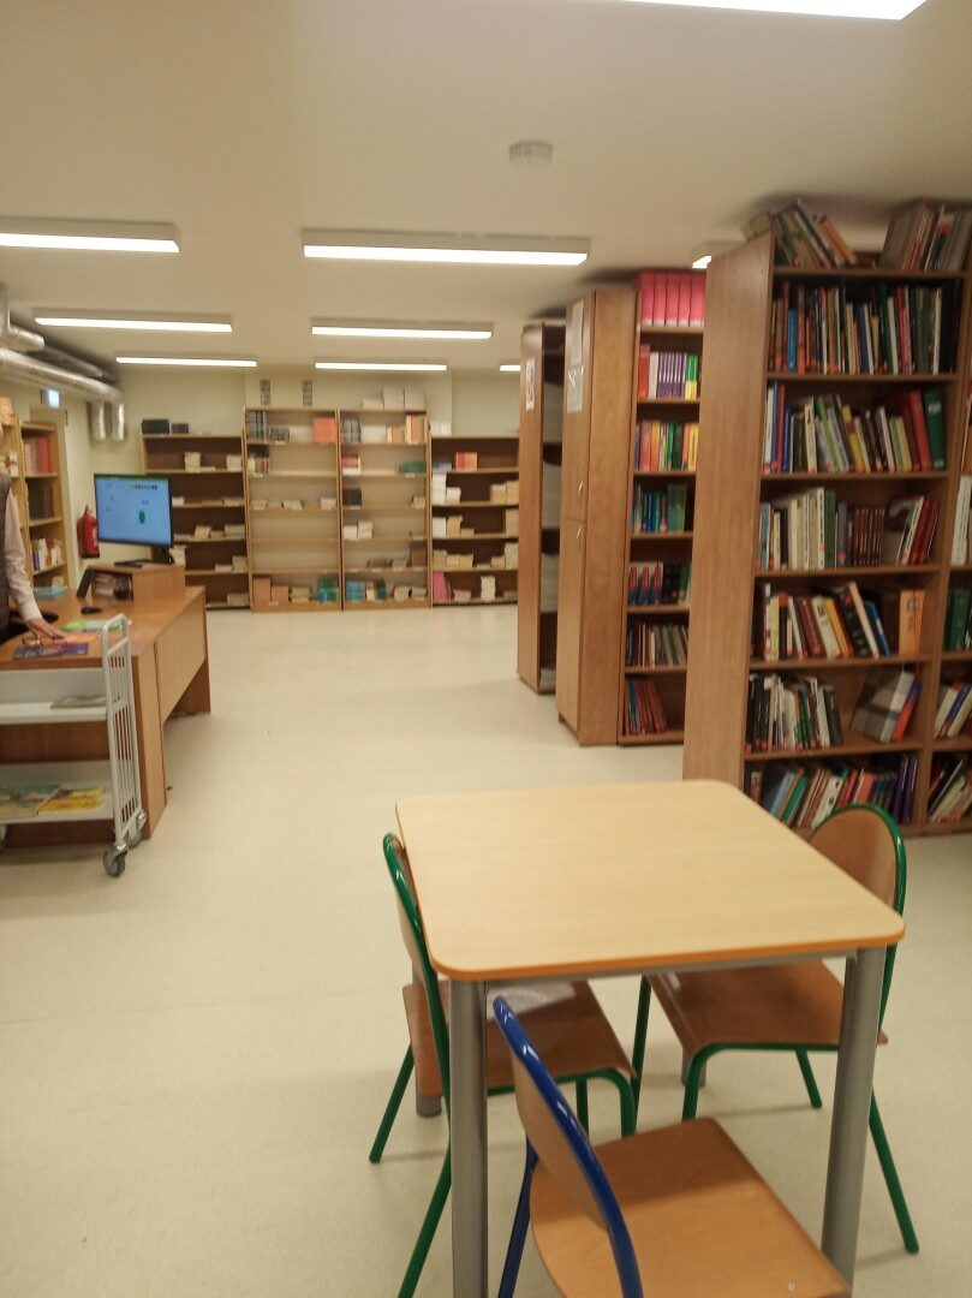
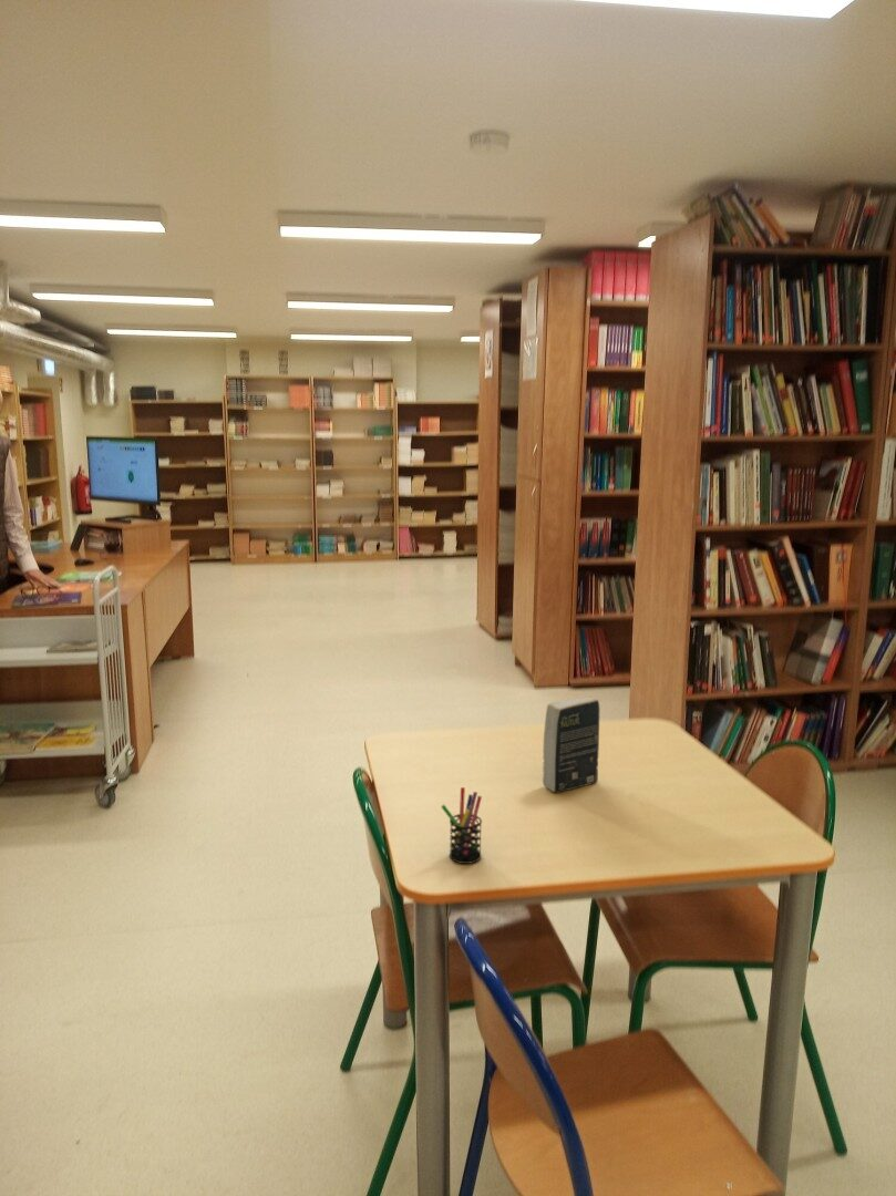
+ book [542,697,600,794]
+ pen holder [440,786,483,865]
